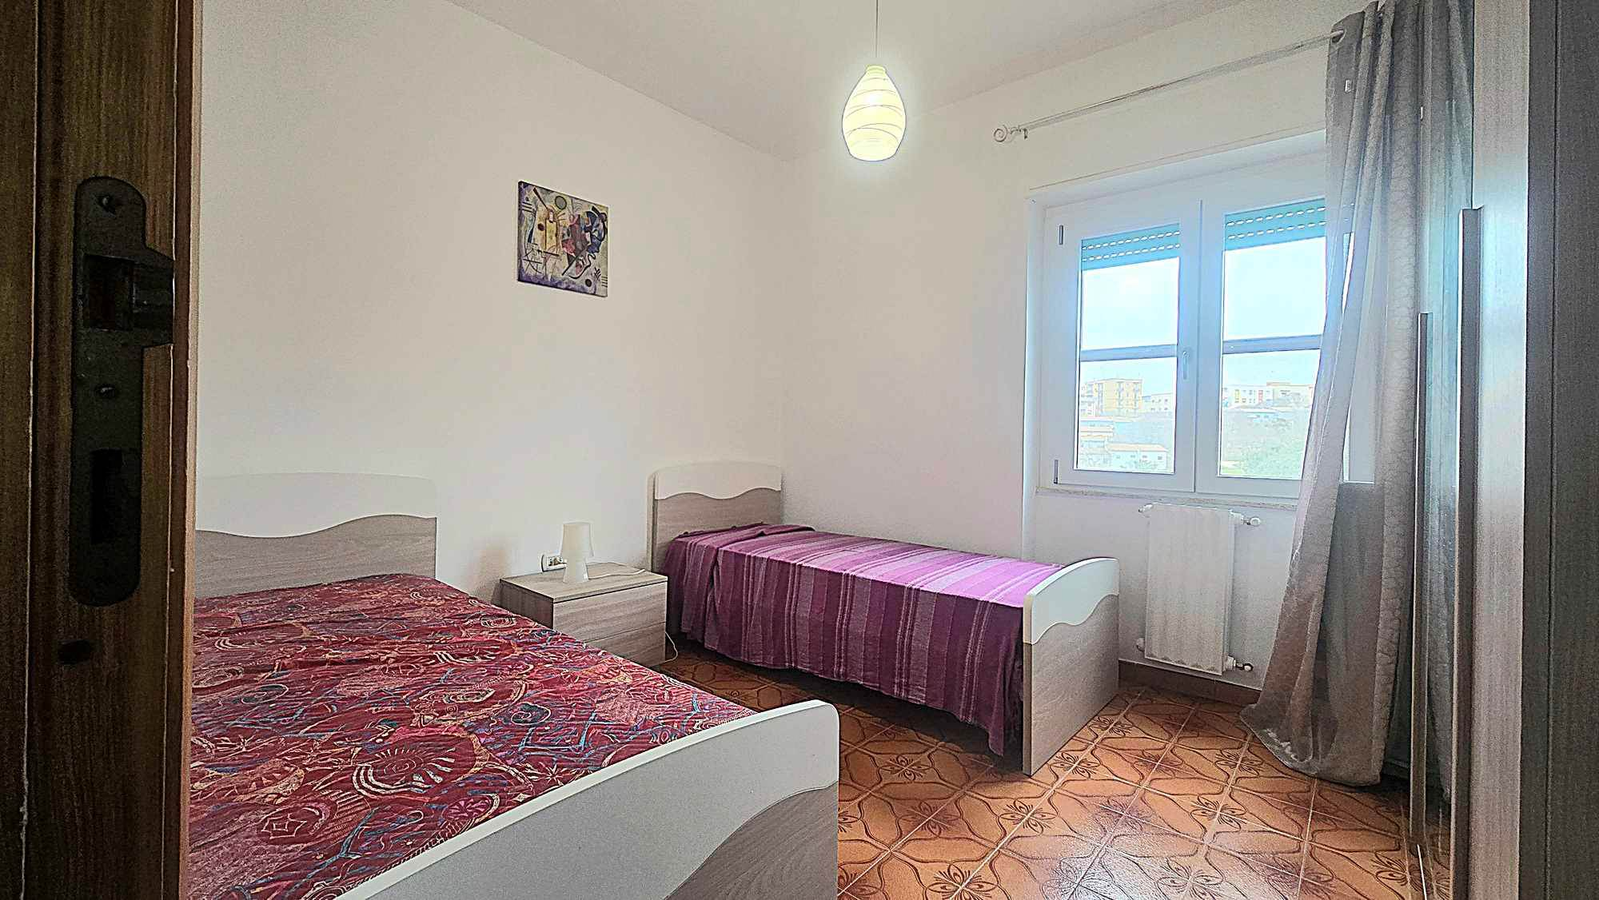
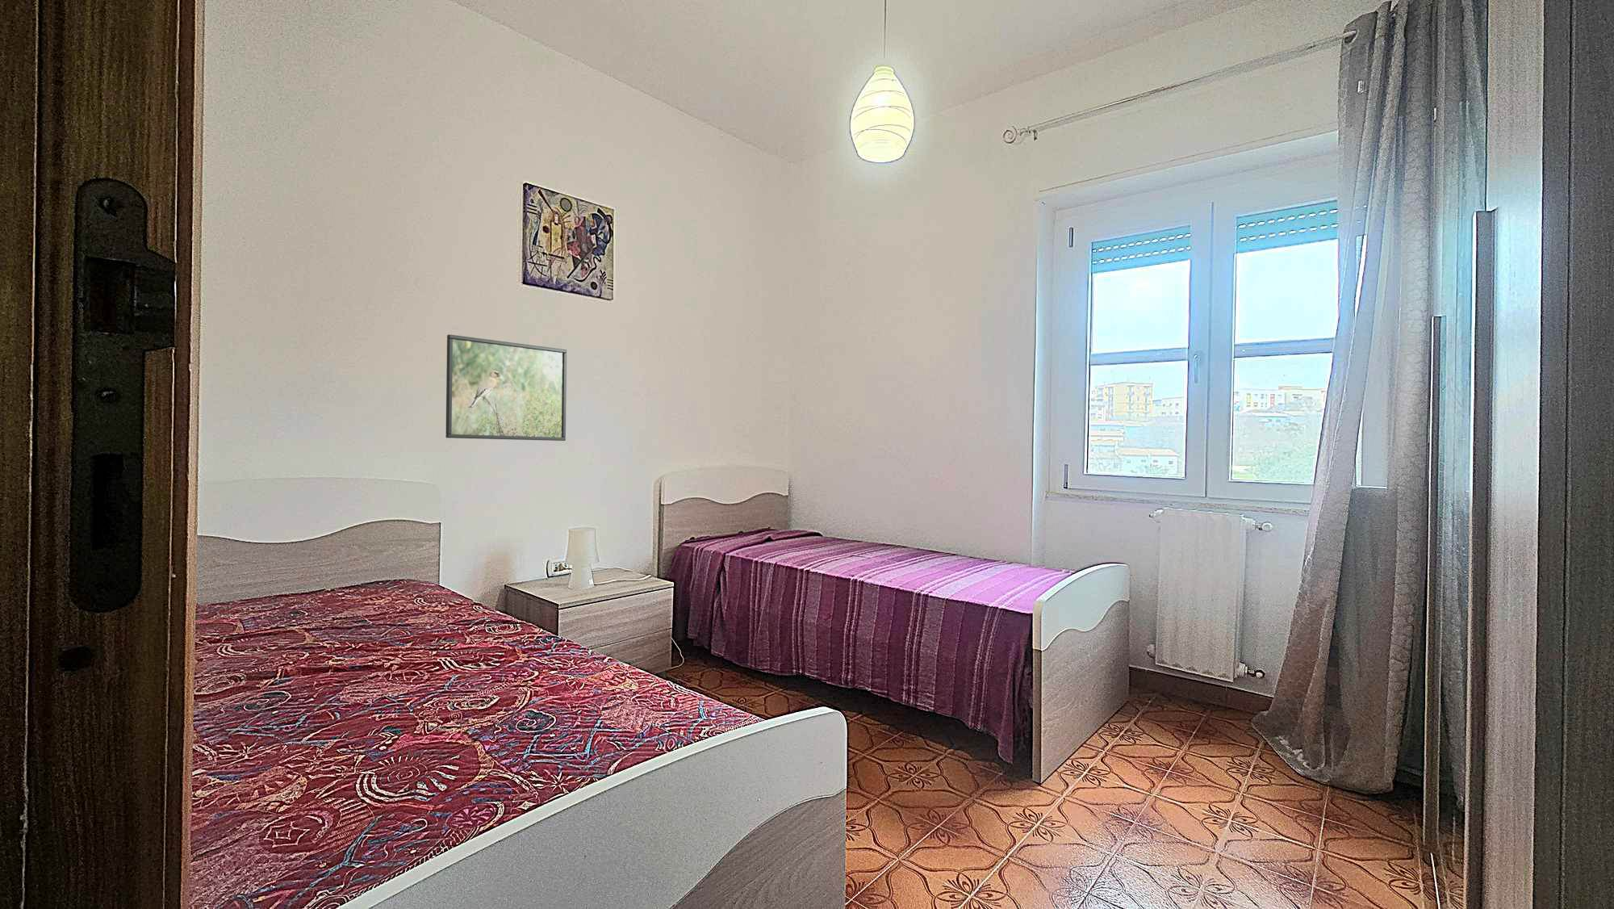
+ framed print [445,334,568,441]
